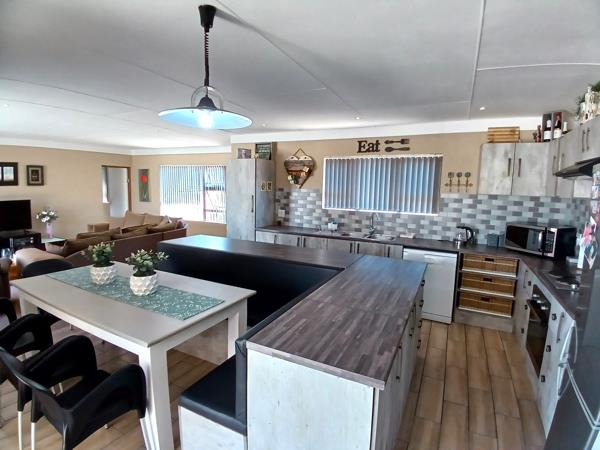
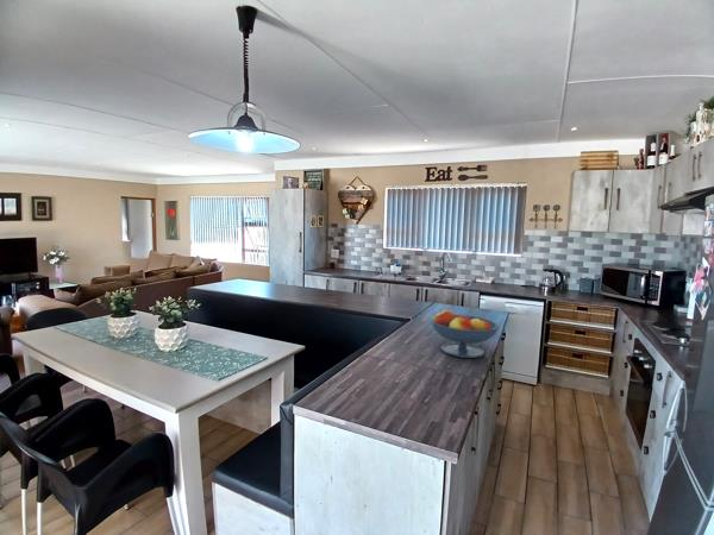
+ fruit bowl [430,309,500,359]
